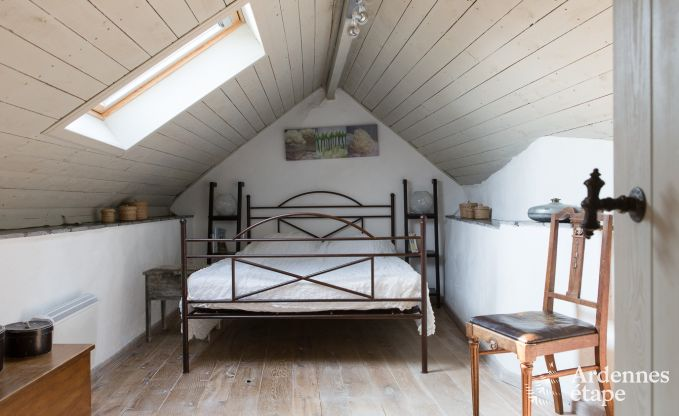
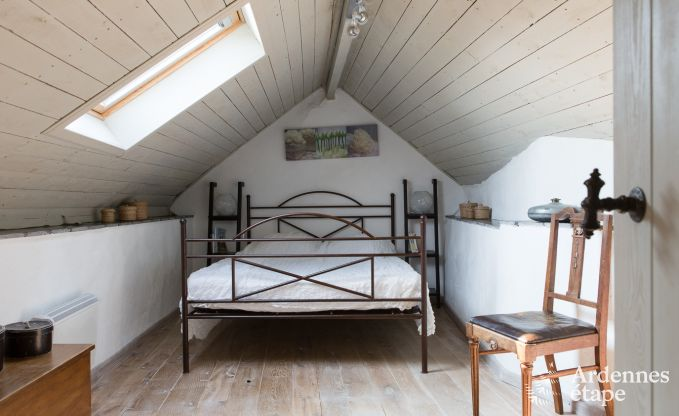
- side table [141,264,221,343]
